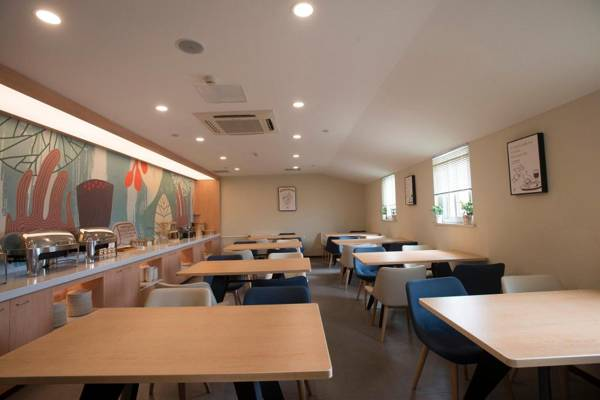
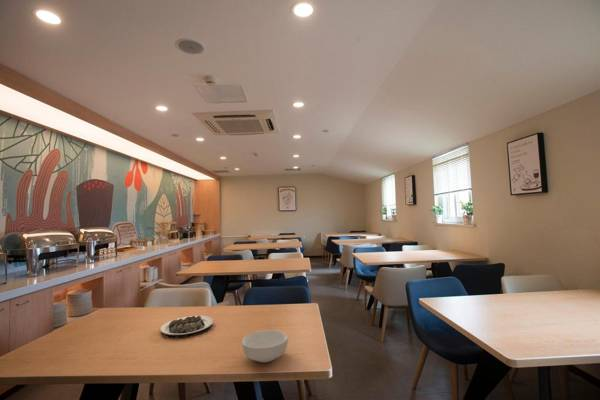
+ cereal bowl [241,329,289,364]
+ plate [159,315,214,338]
